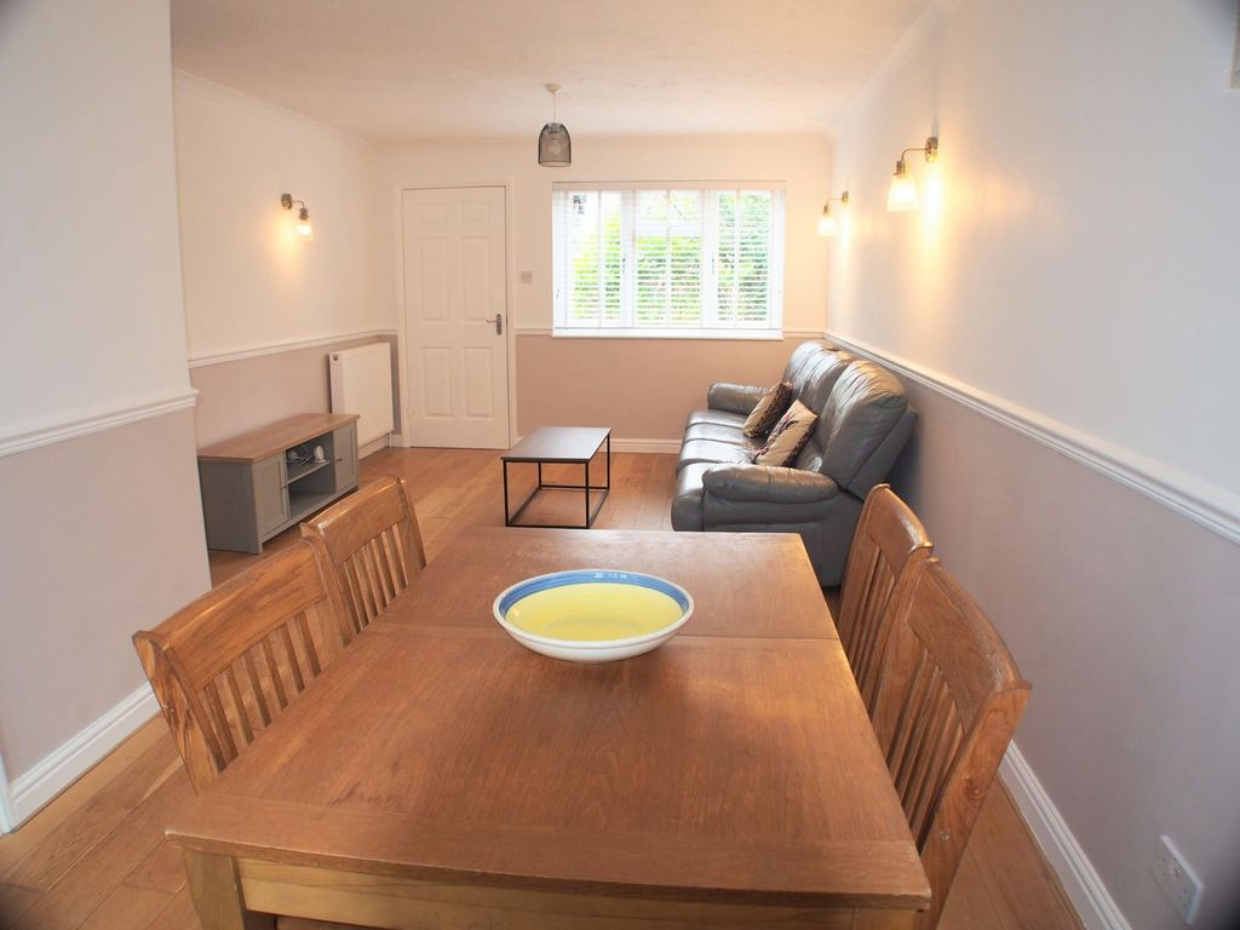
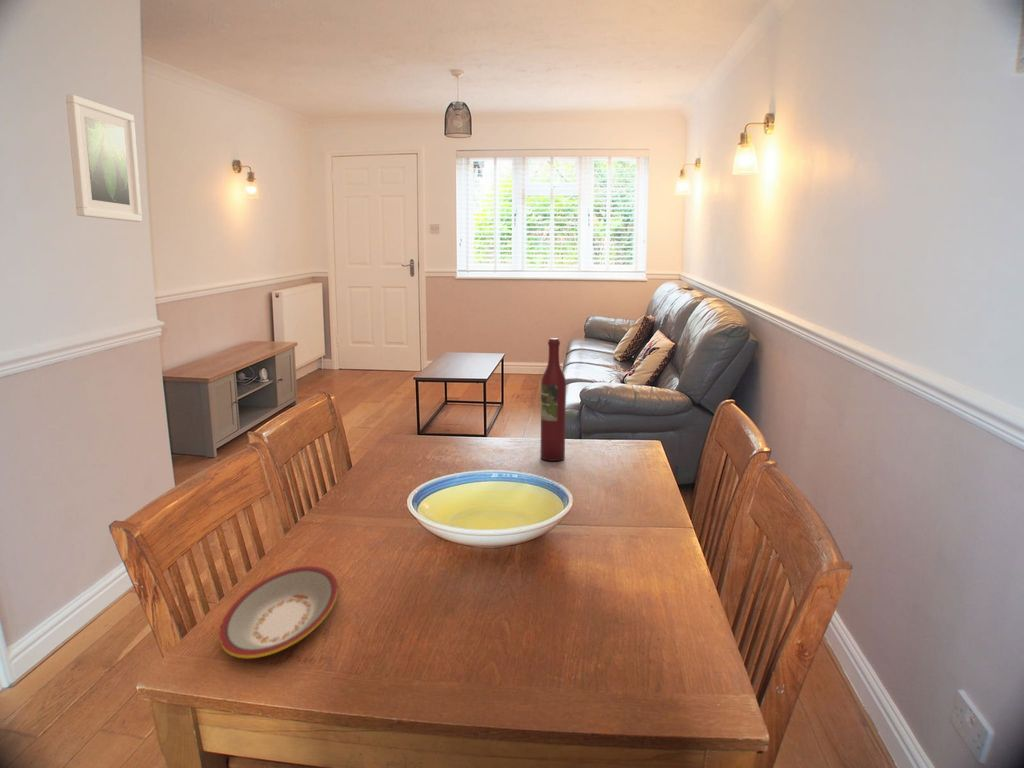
+ plate [218,565,339,660]
+ wine bottle [539,337,567,462]
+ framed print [65,94,143,223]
